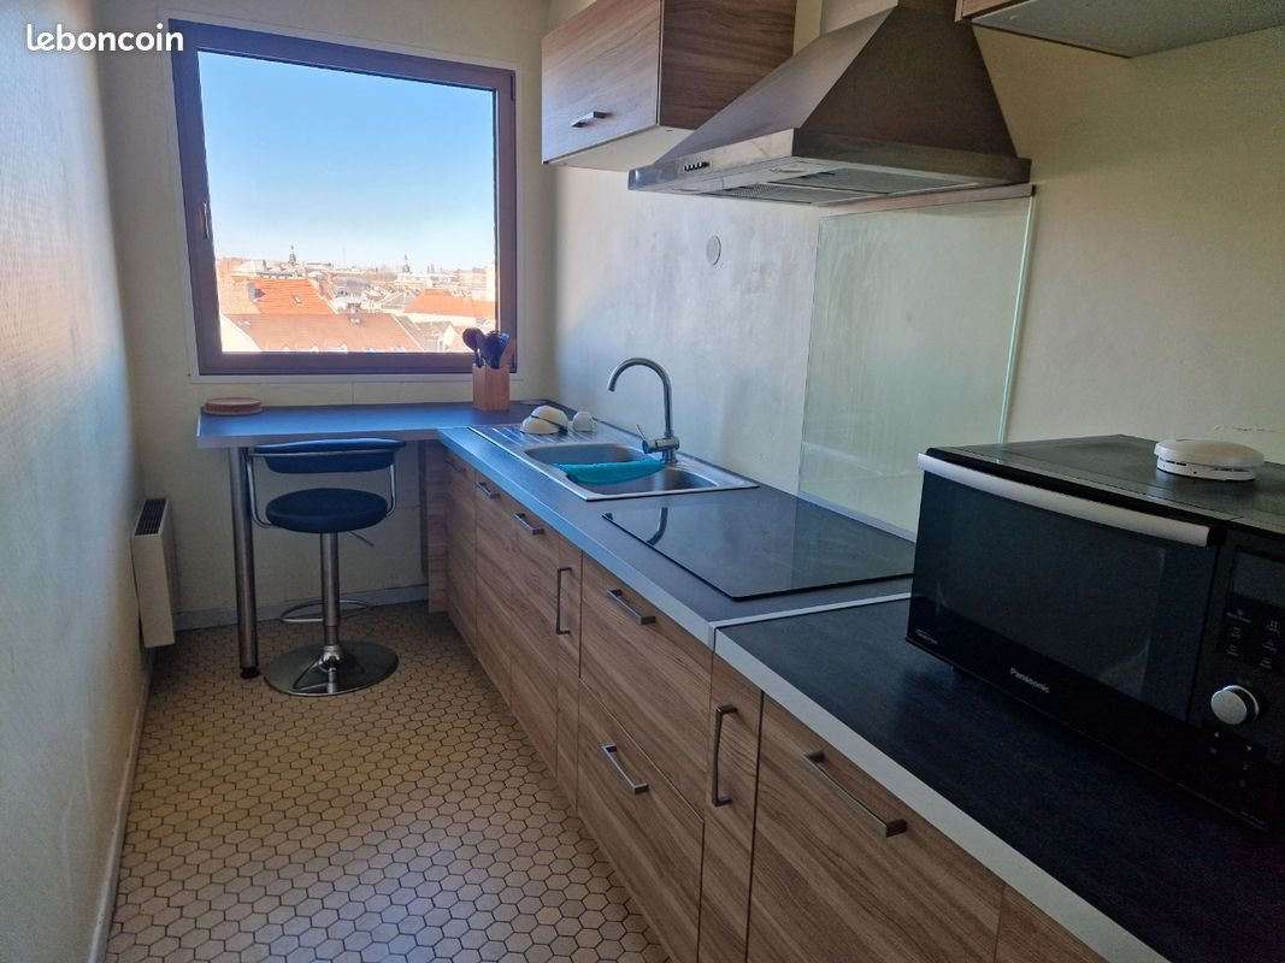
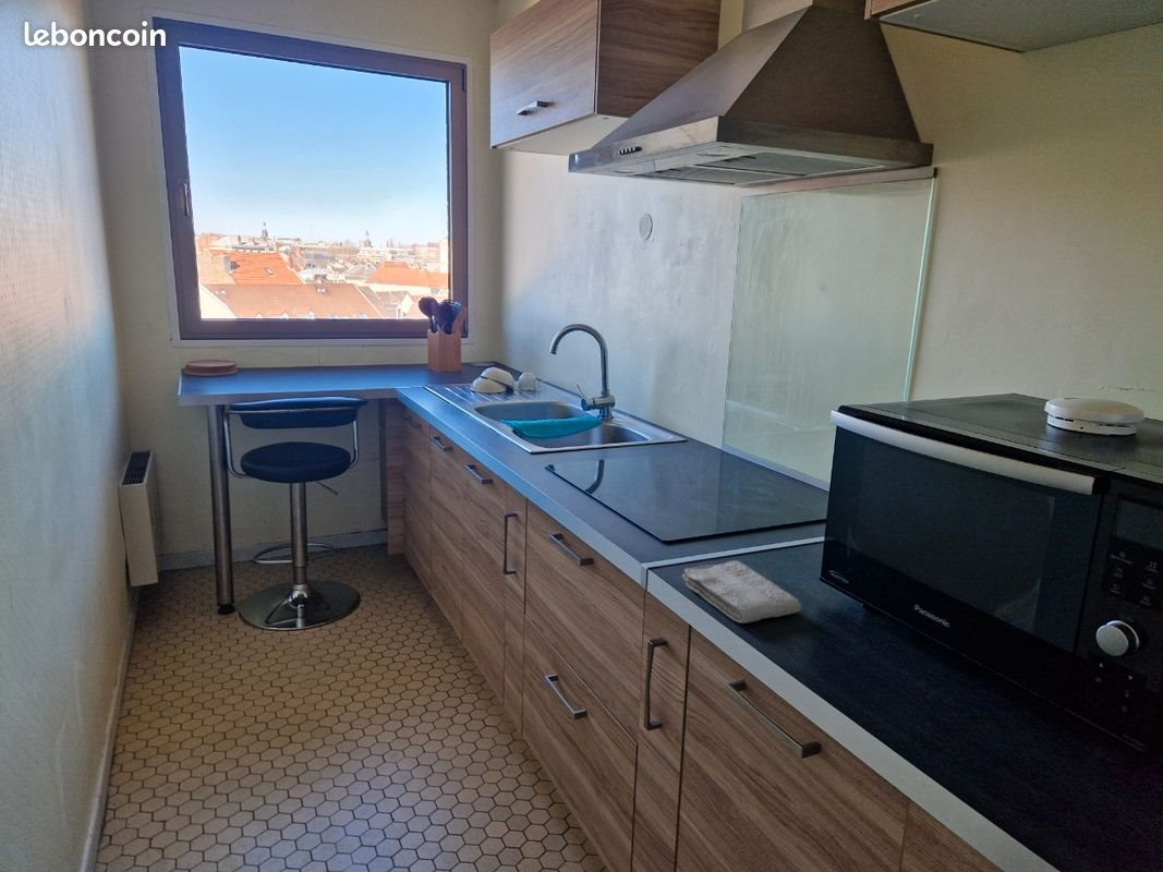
+ washcloth [681,559,802,625]
